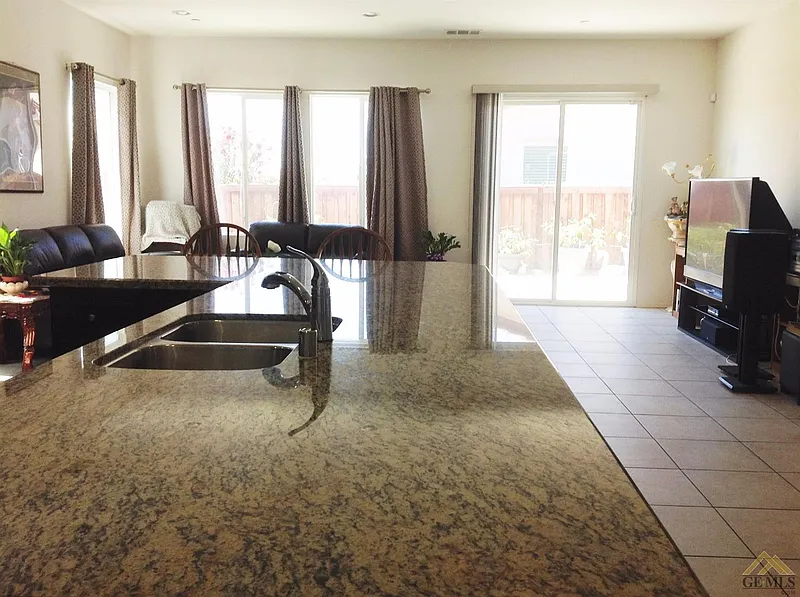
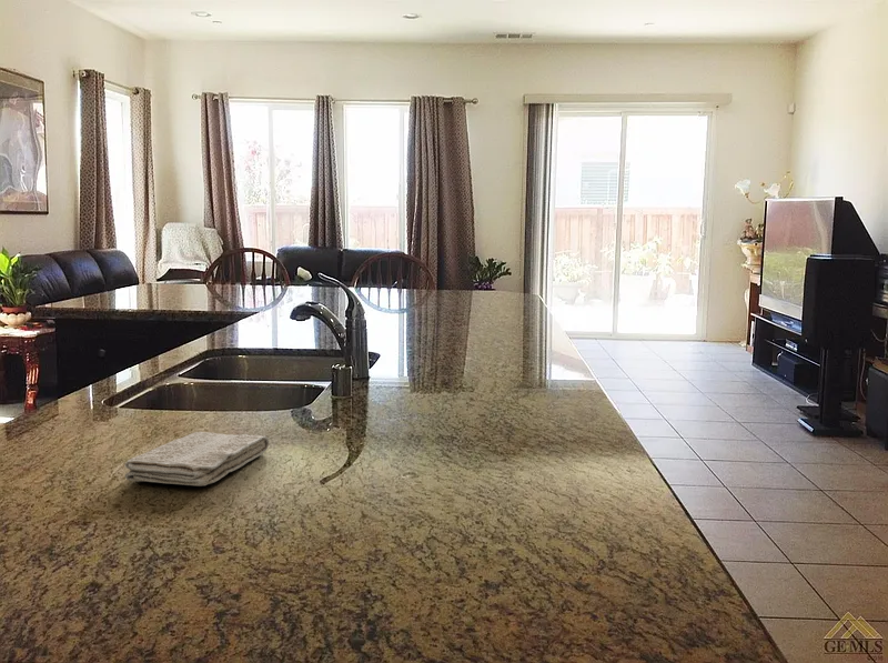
+ washcloth [124,431,270,488]
